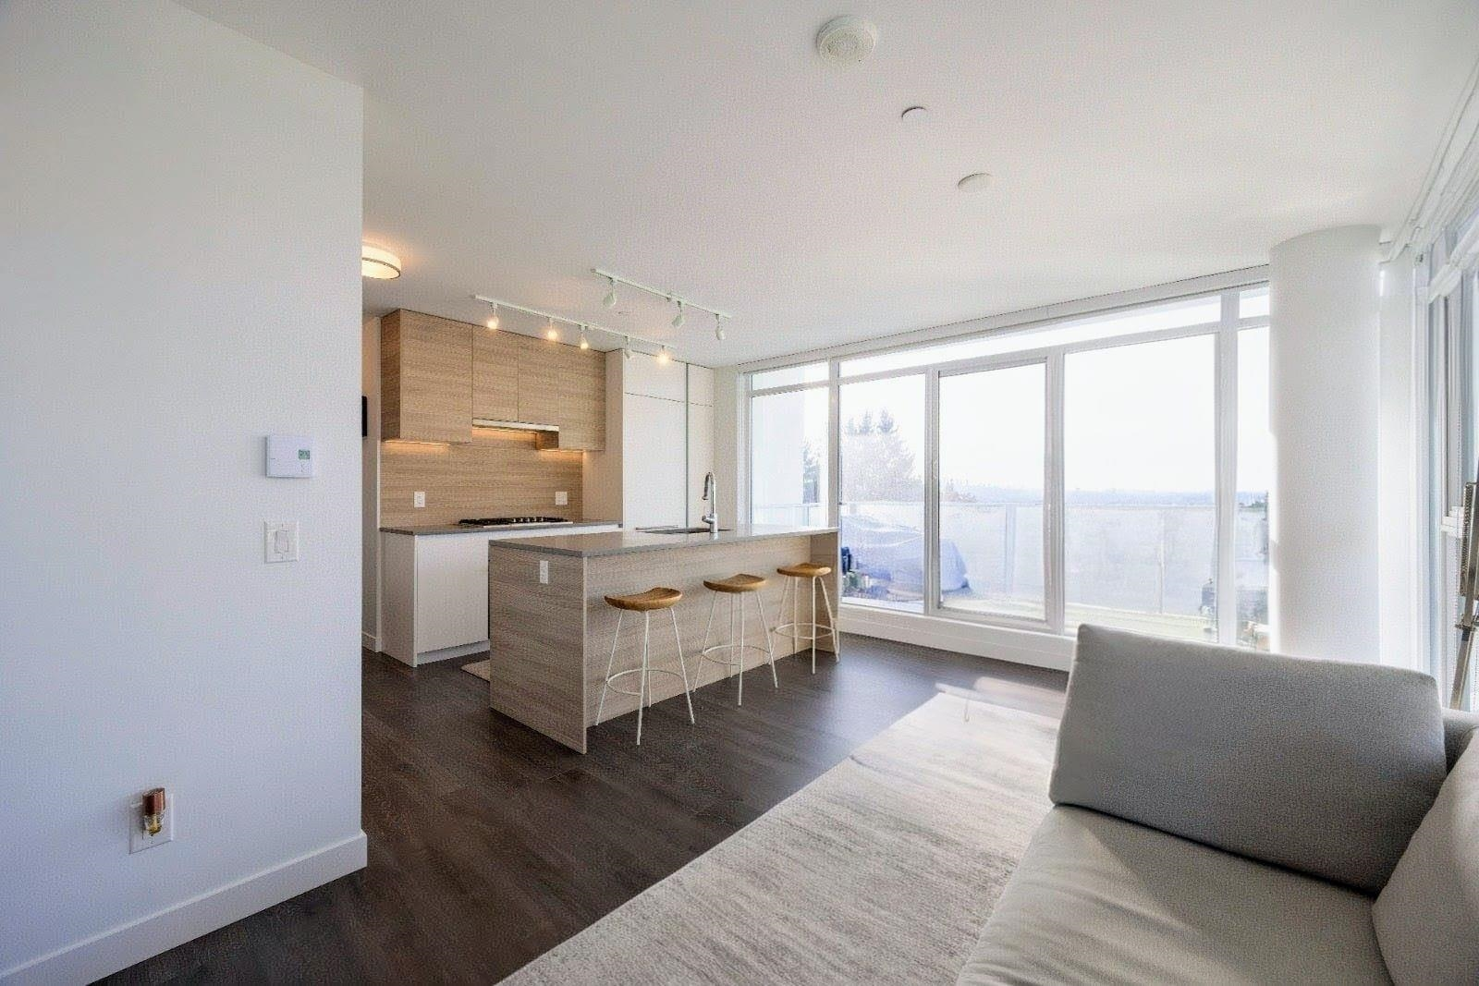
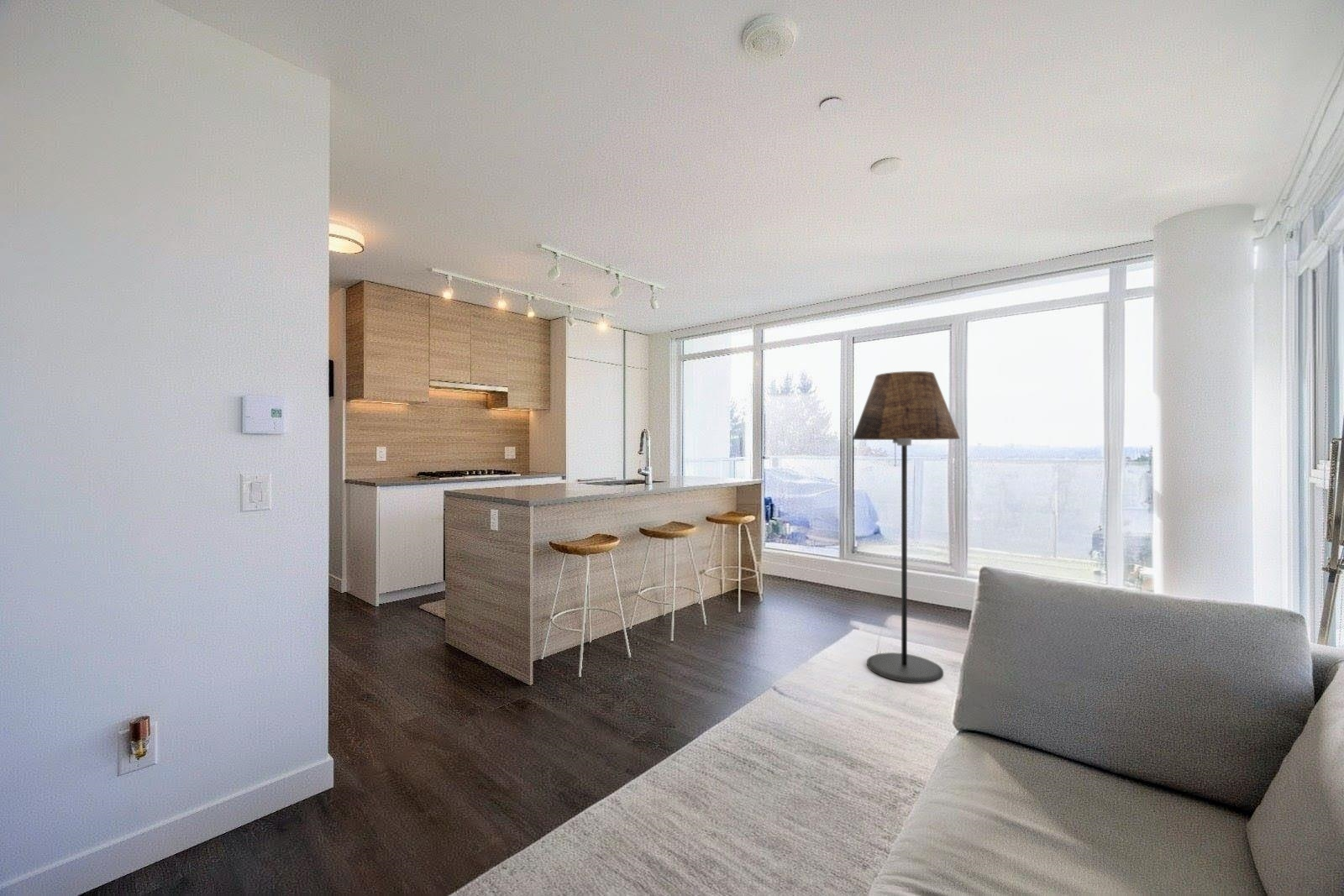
+ floor lamp [852,370,961,684]
